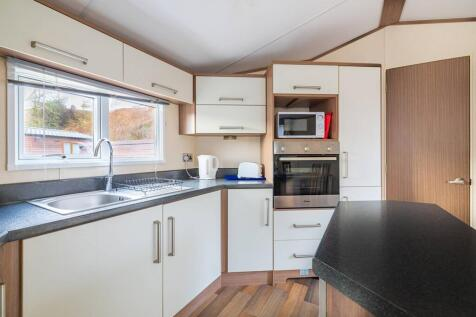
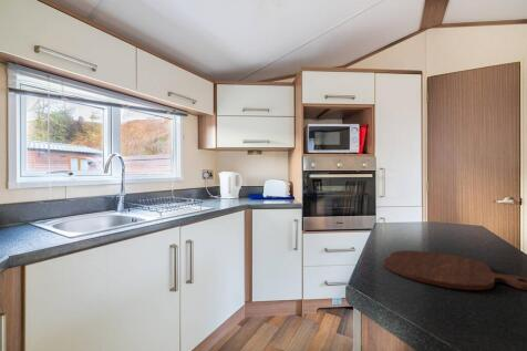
+ cutting board [383,249,527,291]
